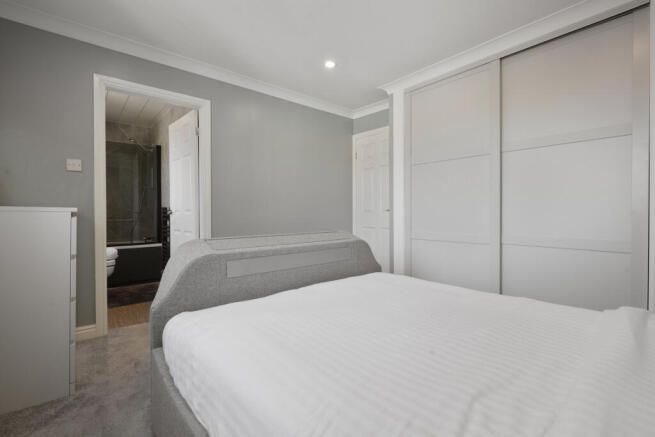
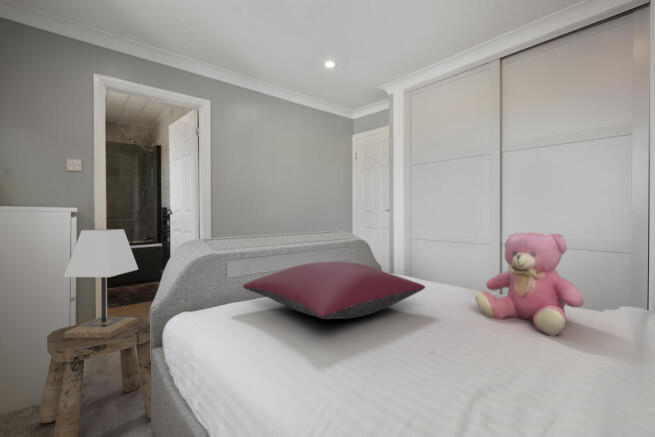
+ lamp [63,228,139,338]
+ pillow [242,261,426,320]
+ stool [37,314,152,437]
+ teddy bear [474,232,585,337]
